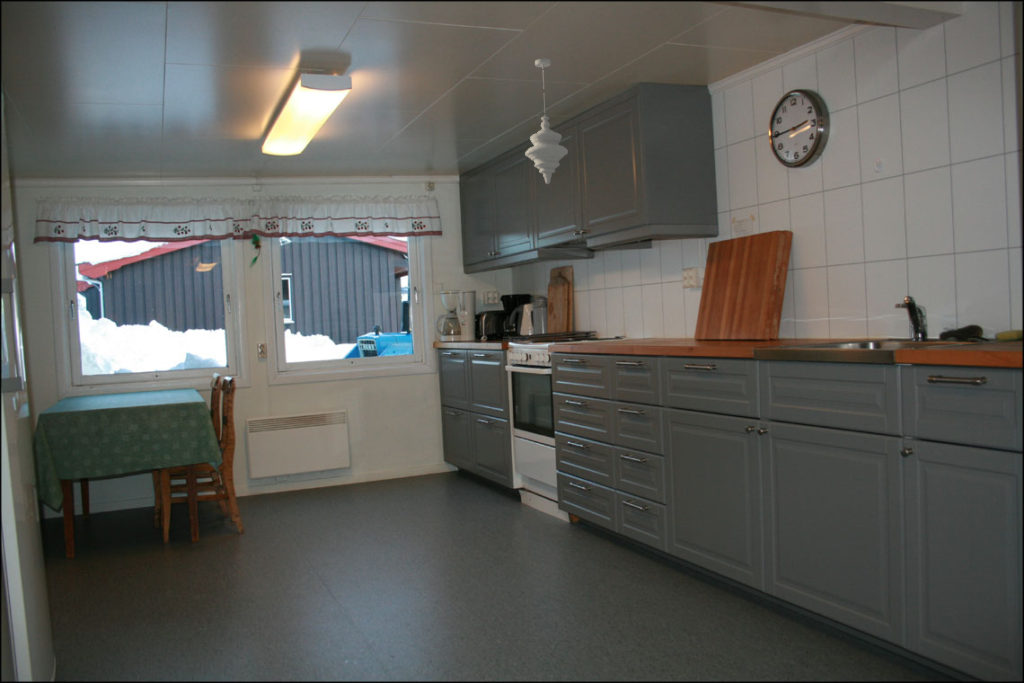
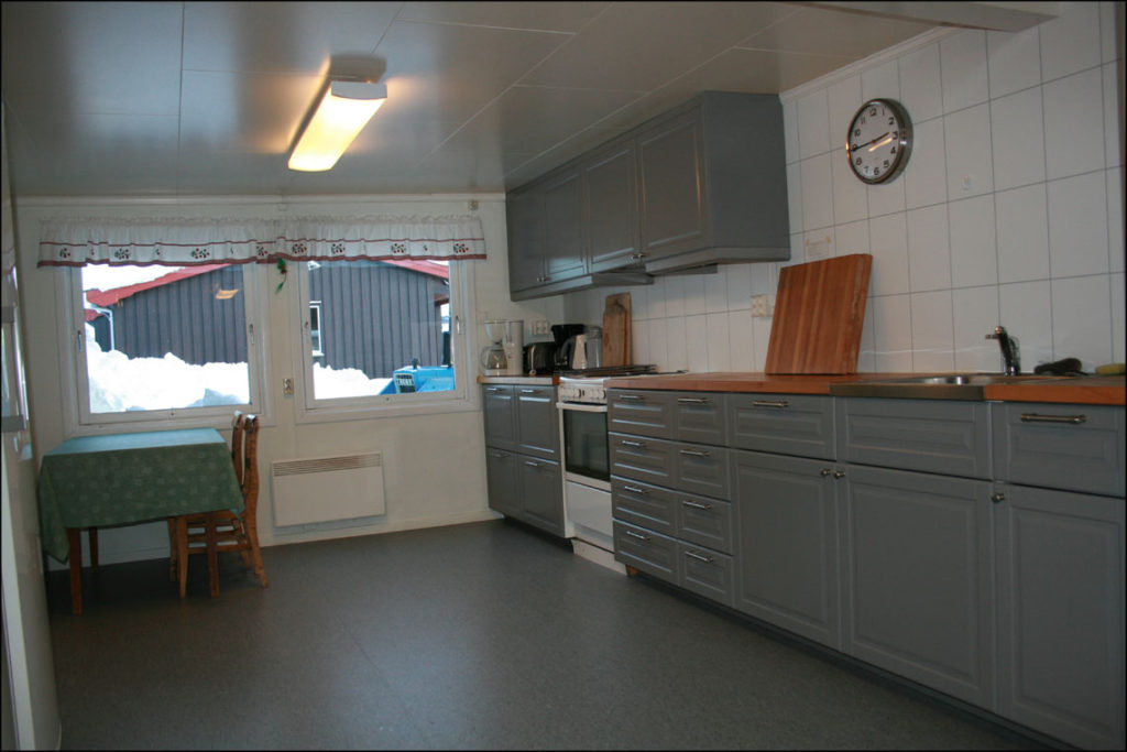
- pendant light [524,58,569,185]
